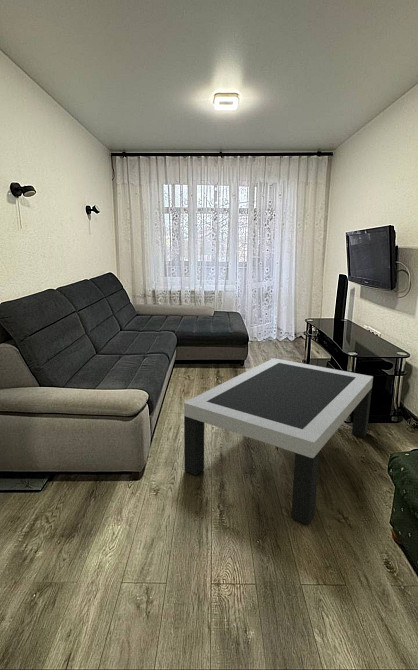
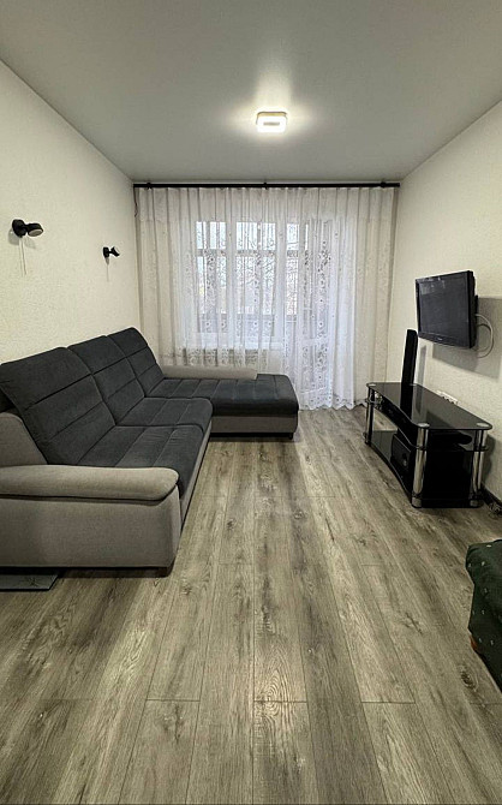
- coffee table [183,357,374,525]
